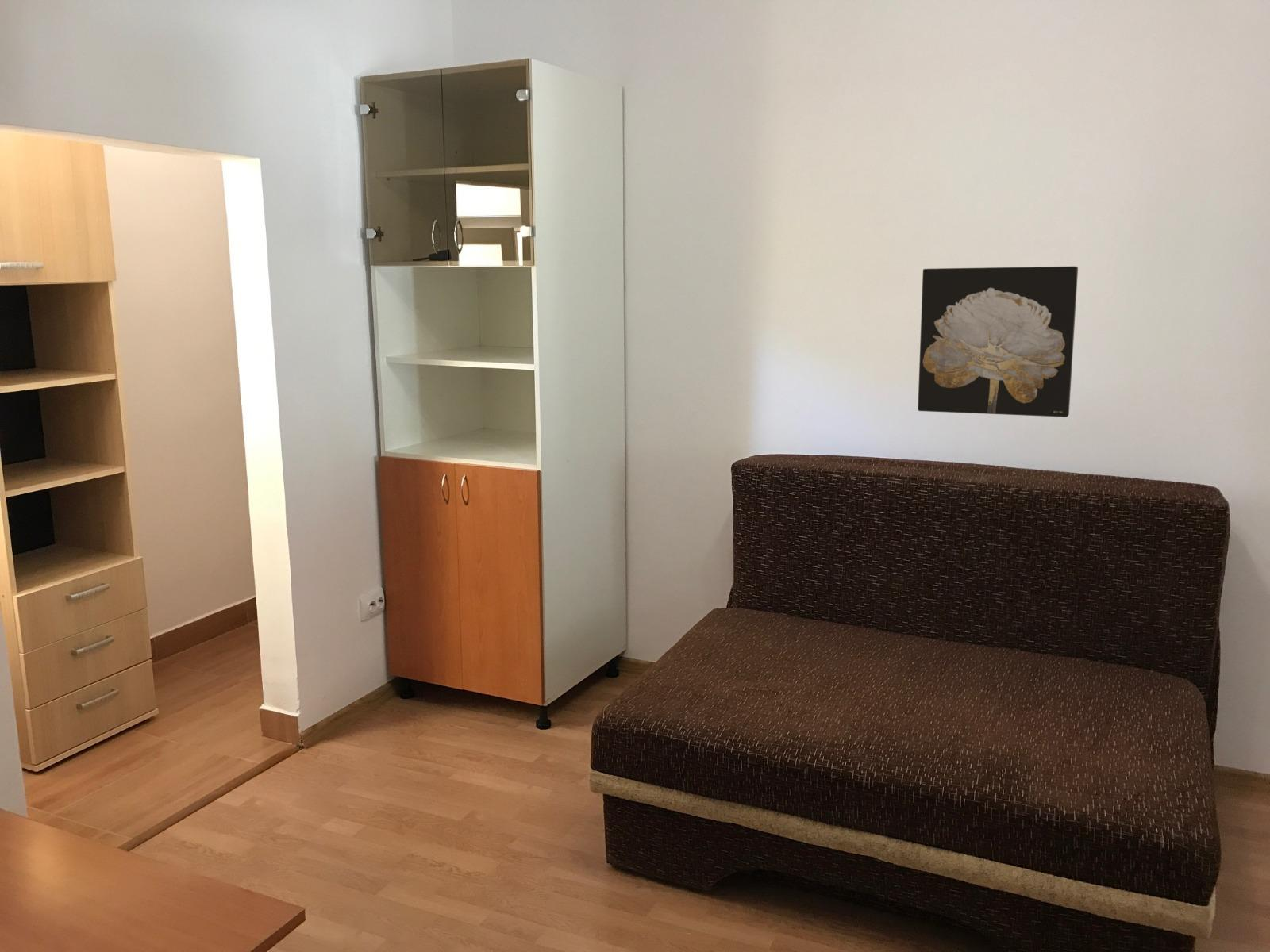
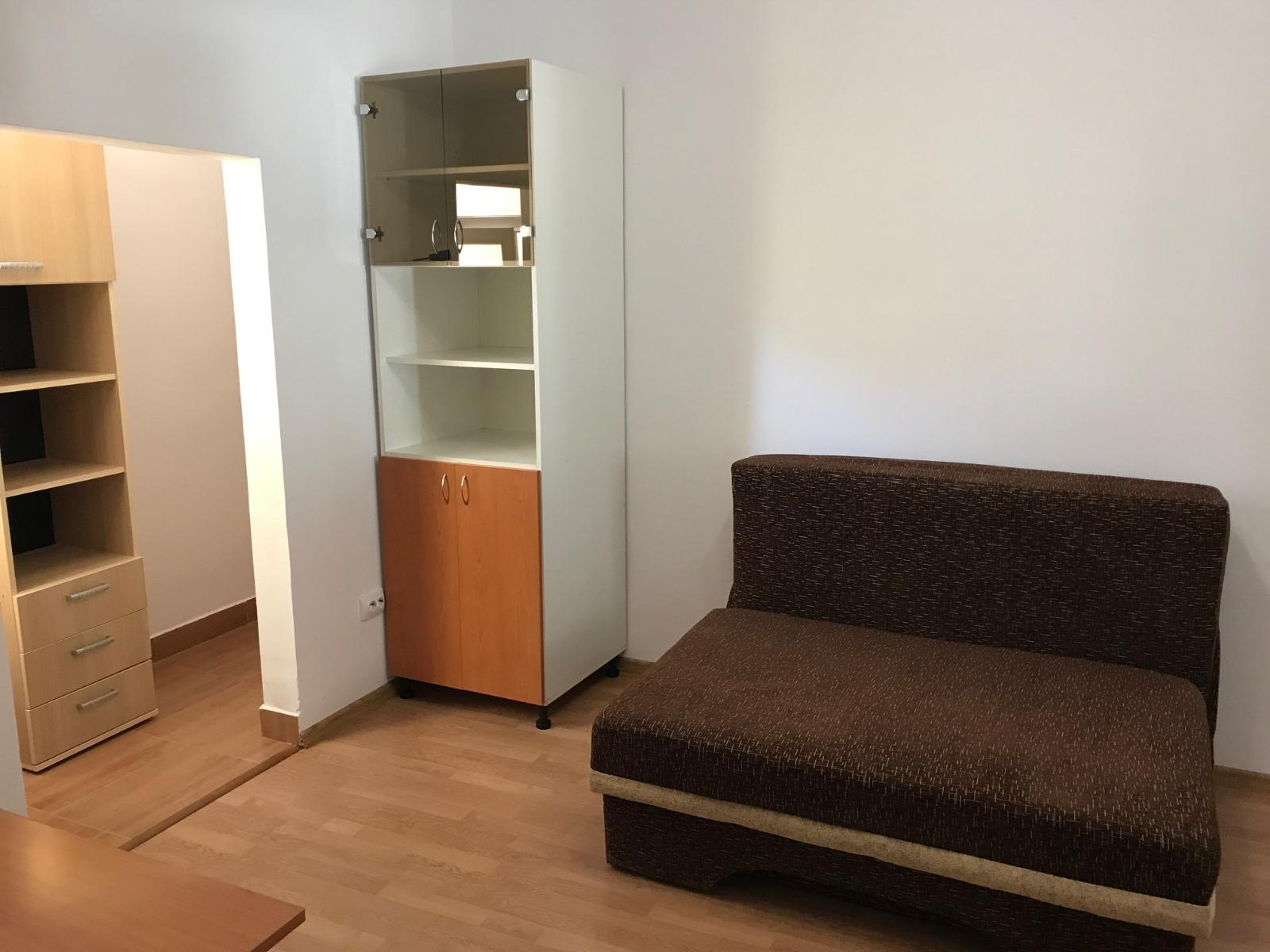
- wall art [917,266,1079,418]
